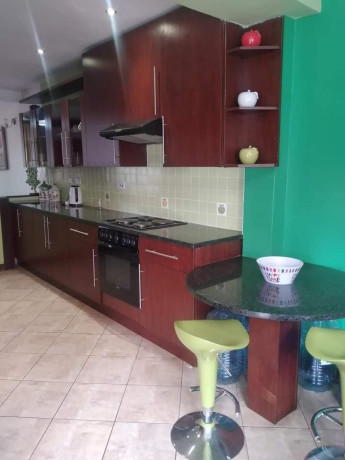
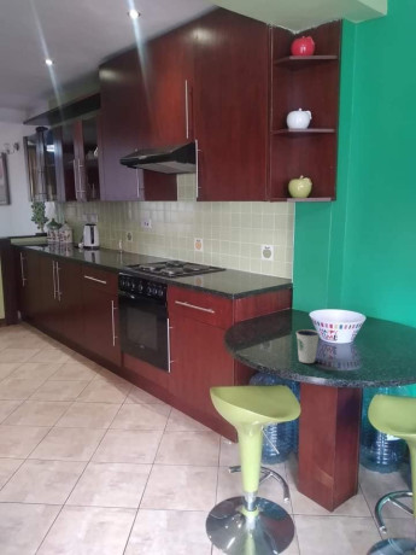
+ dixie cup [295,328,321,364]
